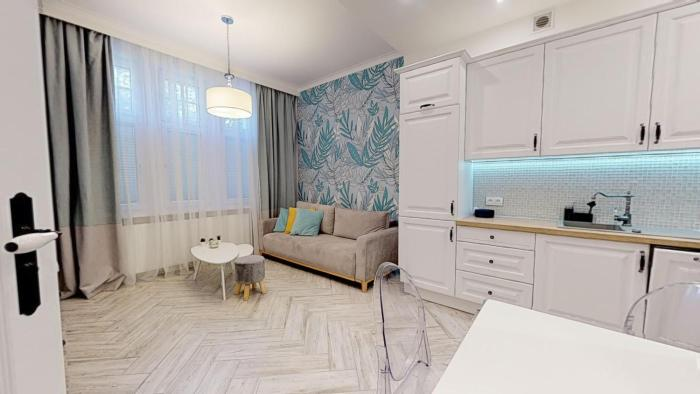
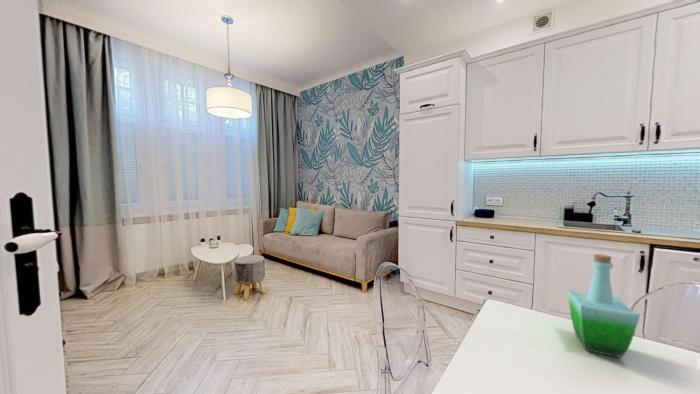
+ bottle [566,253,641,359]
